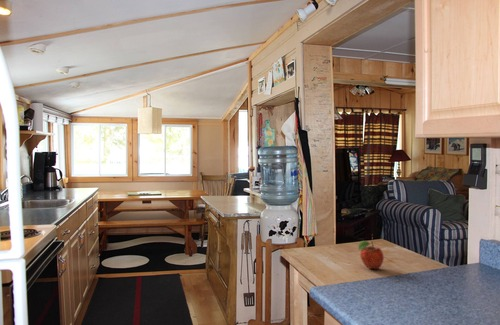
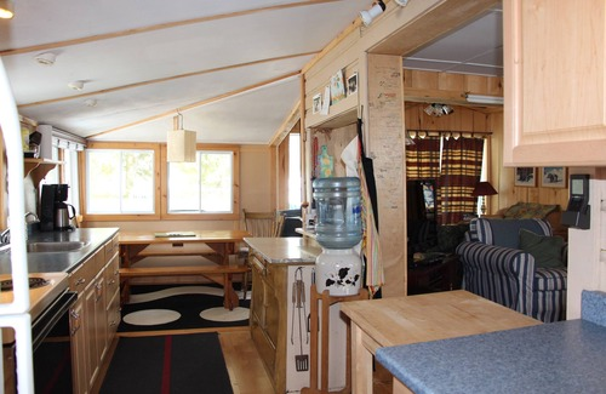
- fruit [358,240,385,270]
